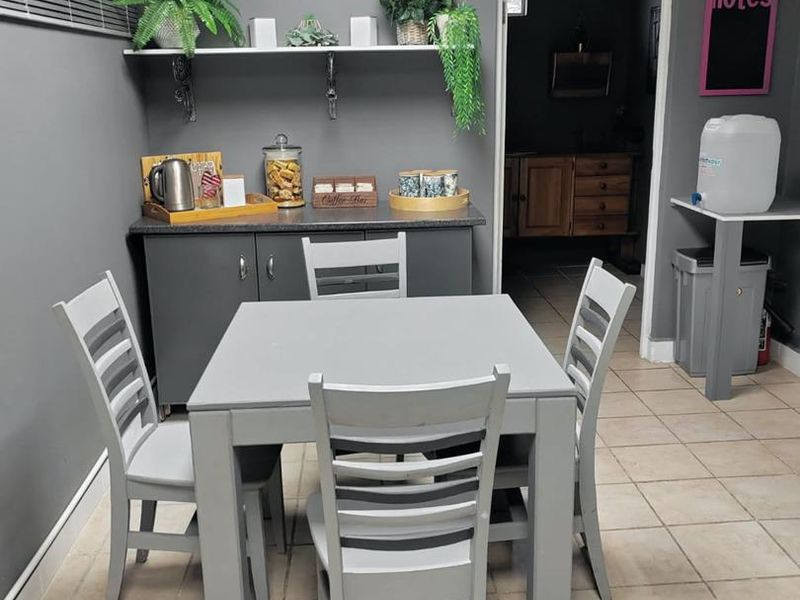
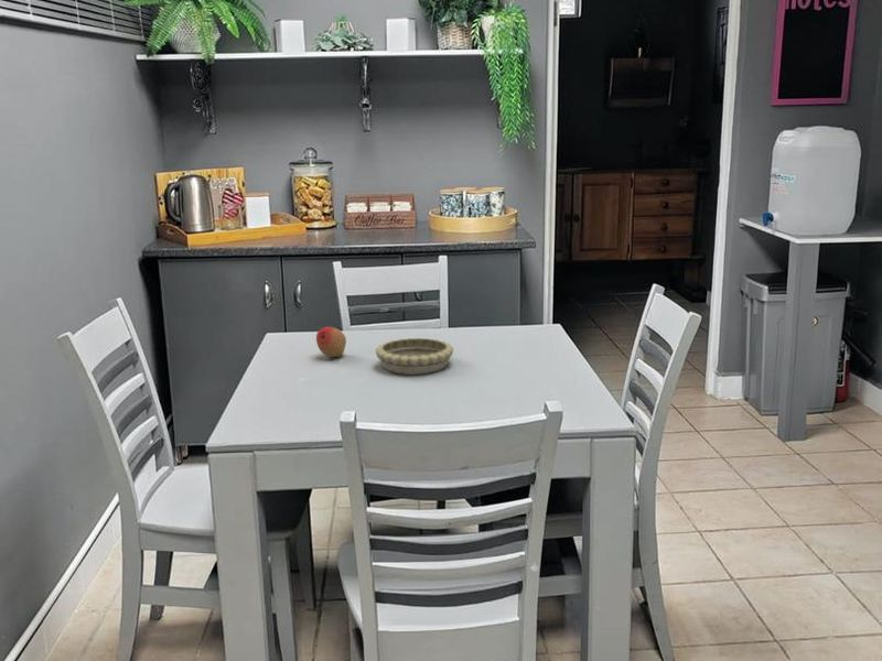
+ decorative bowl [375,337,454,375]
+ fruit [315,326,347,358]
